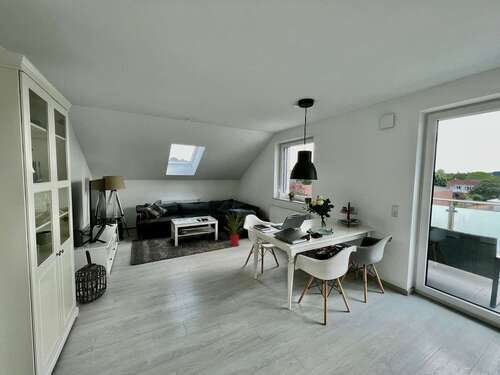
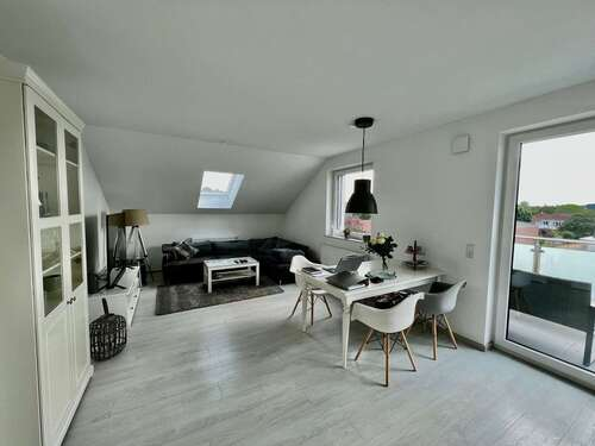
- house plant [223,213,247,247]
